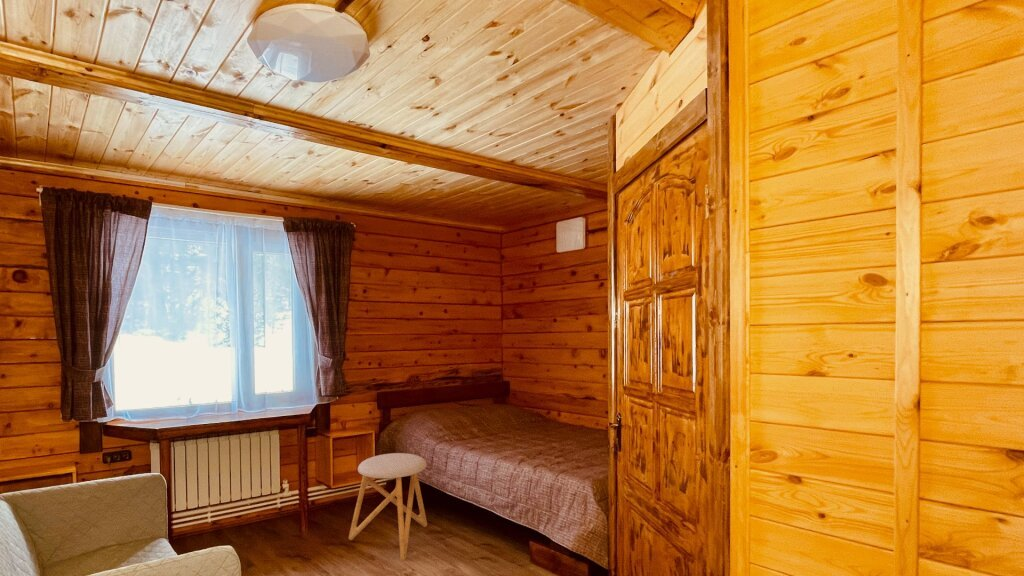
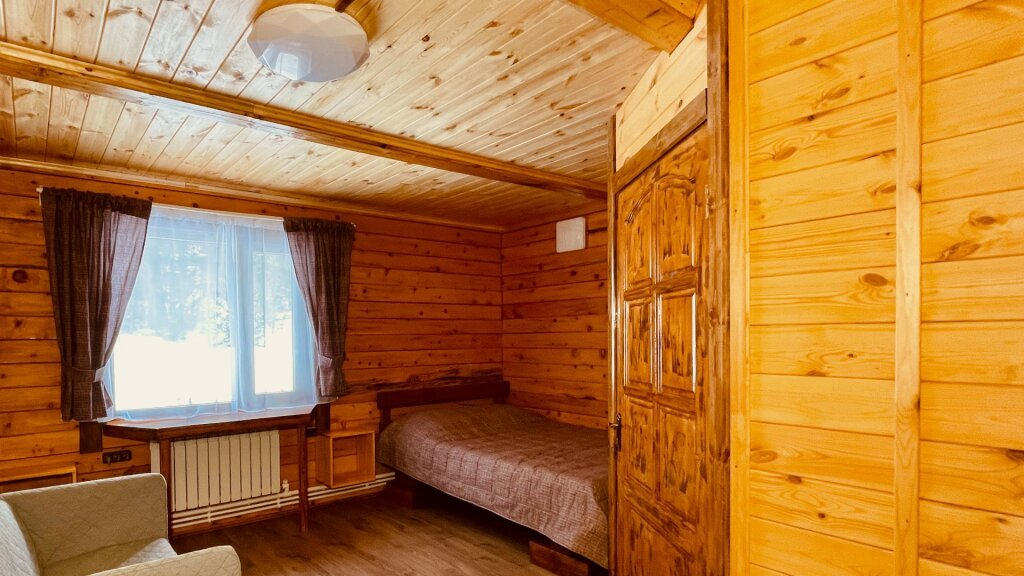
- stool [348,452,428,562]
